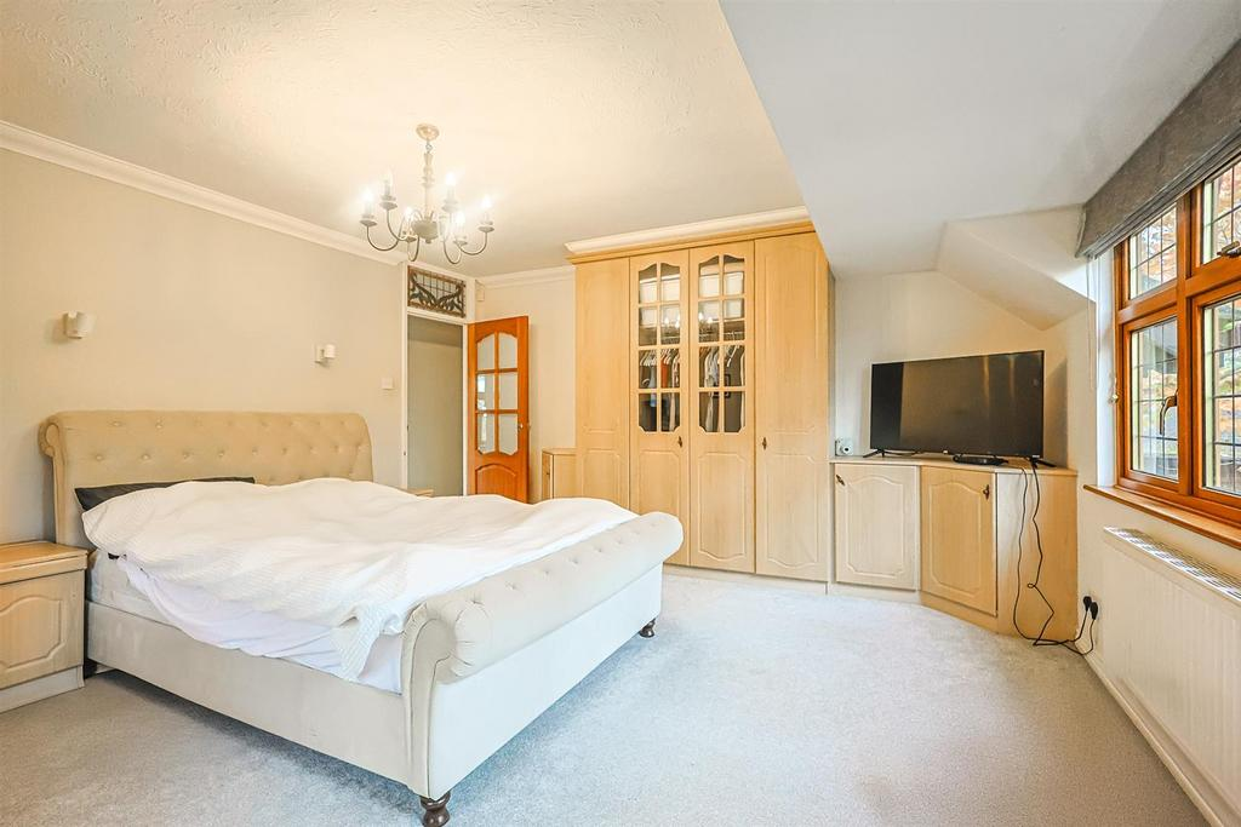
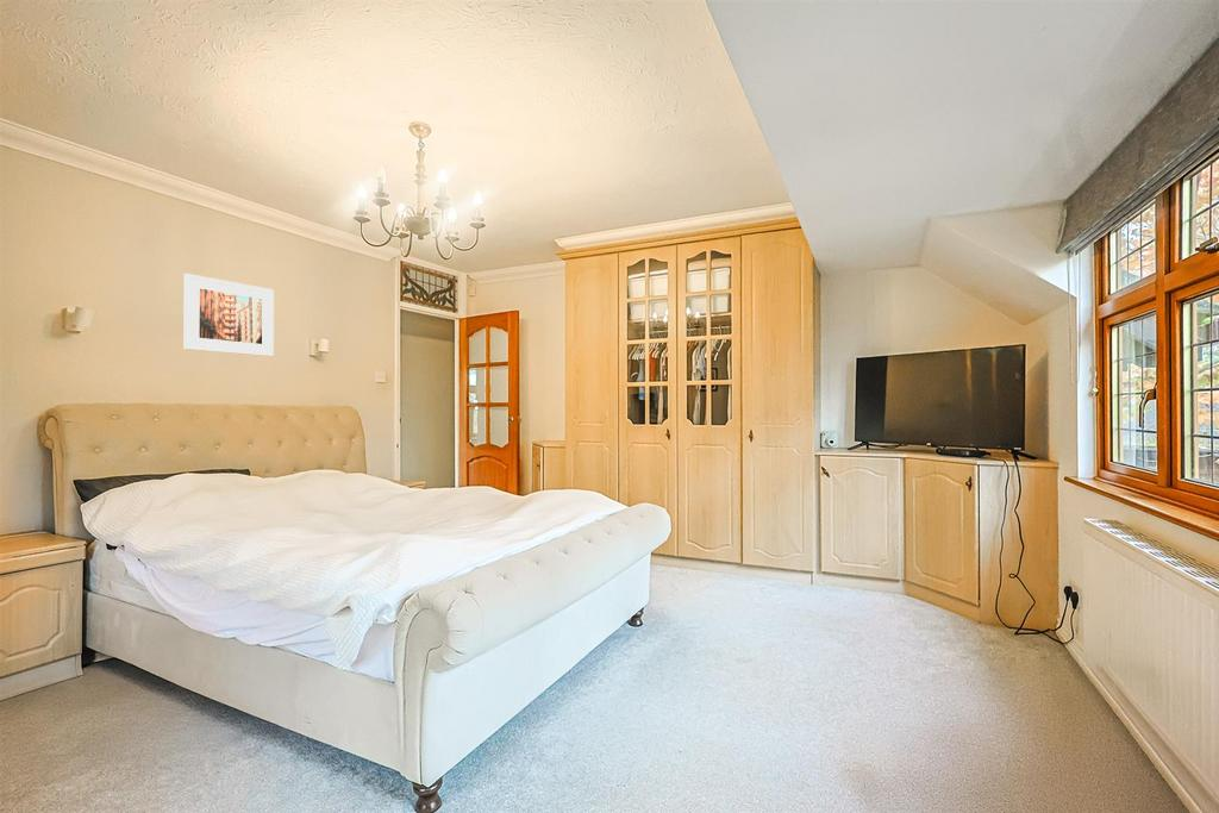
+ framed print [183,273,275,357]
